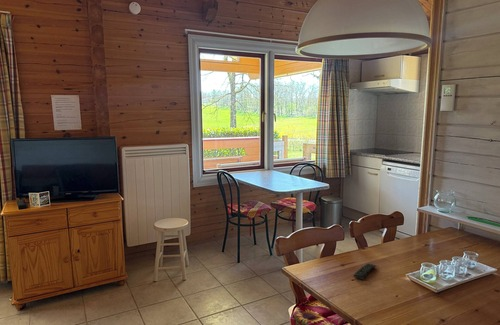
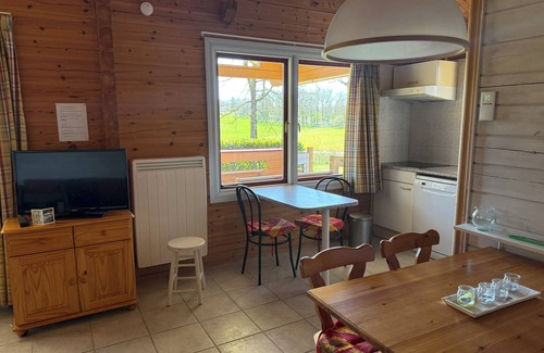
- remote control [353,262,377,281]
